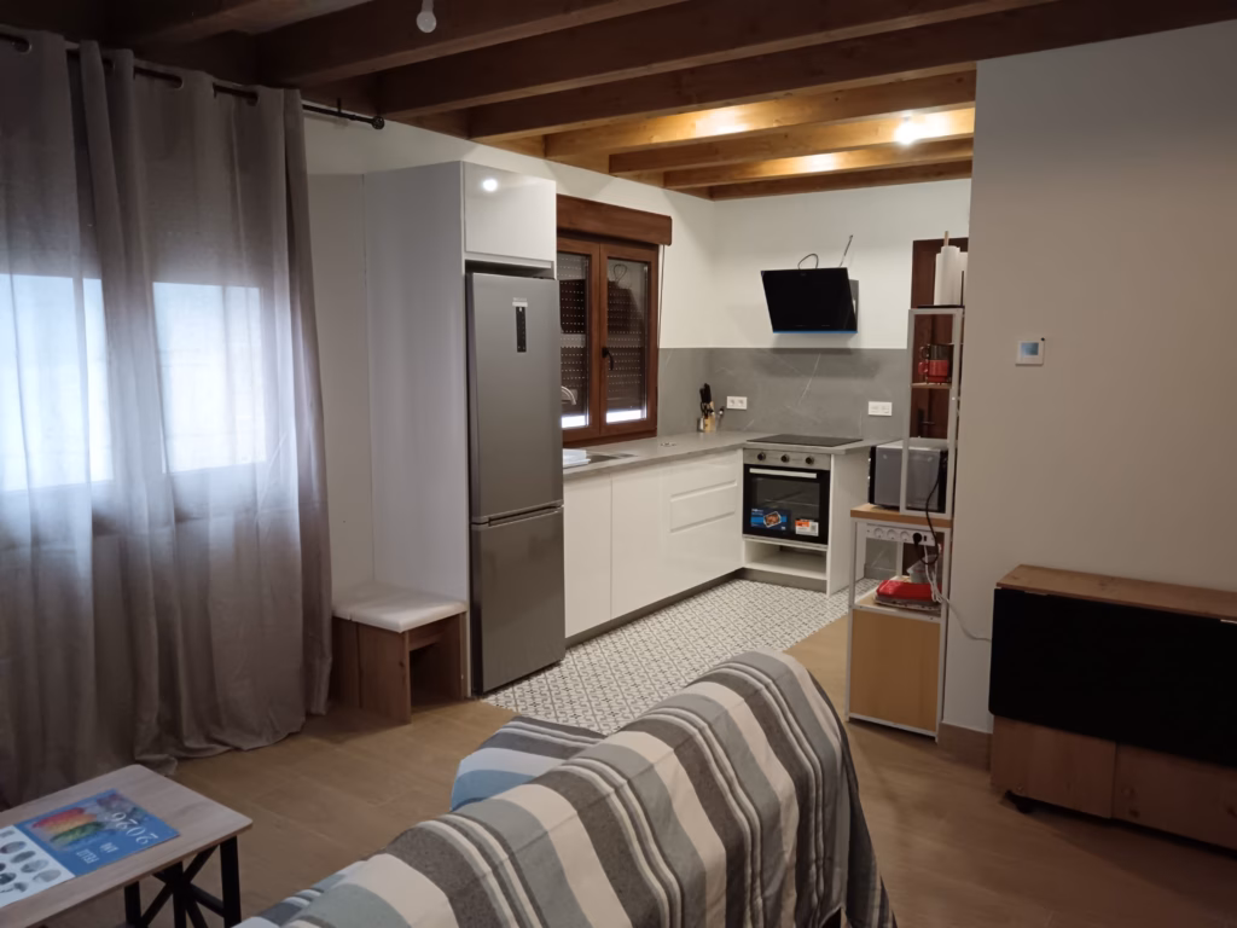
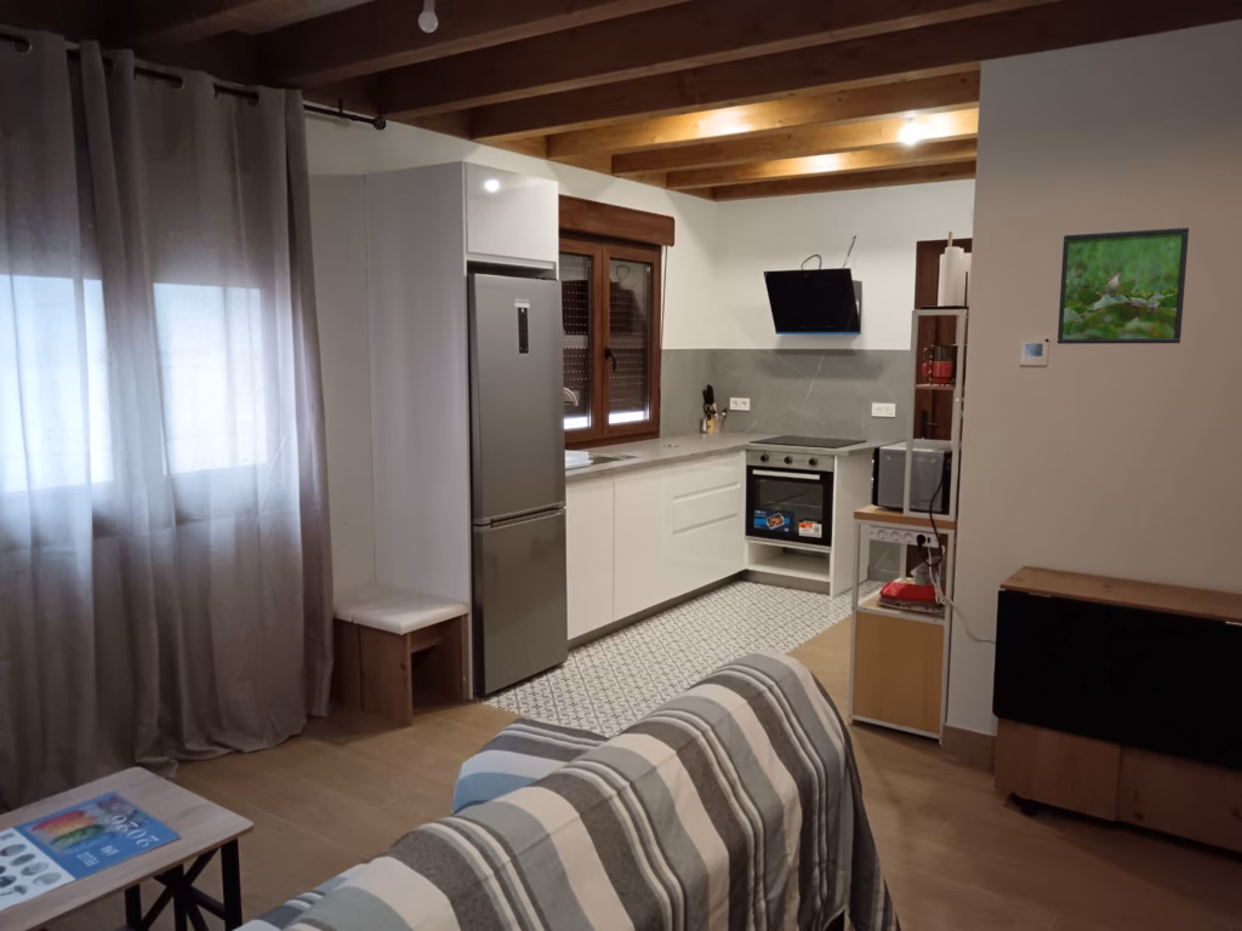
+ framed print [1056,227,1190,345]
